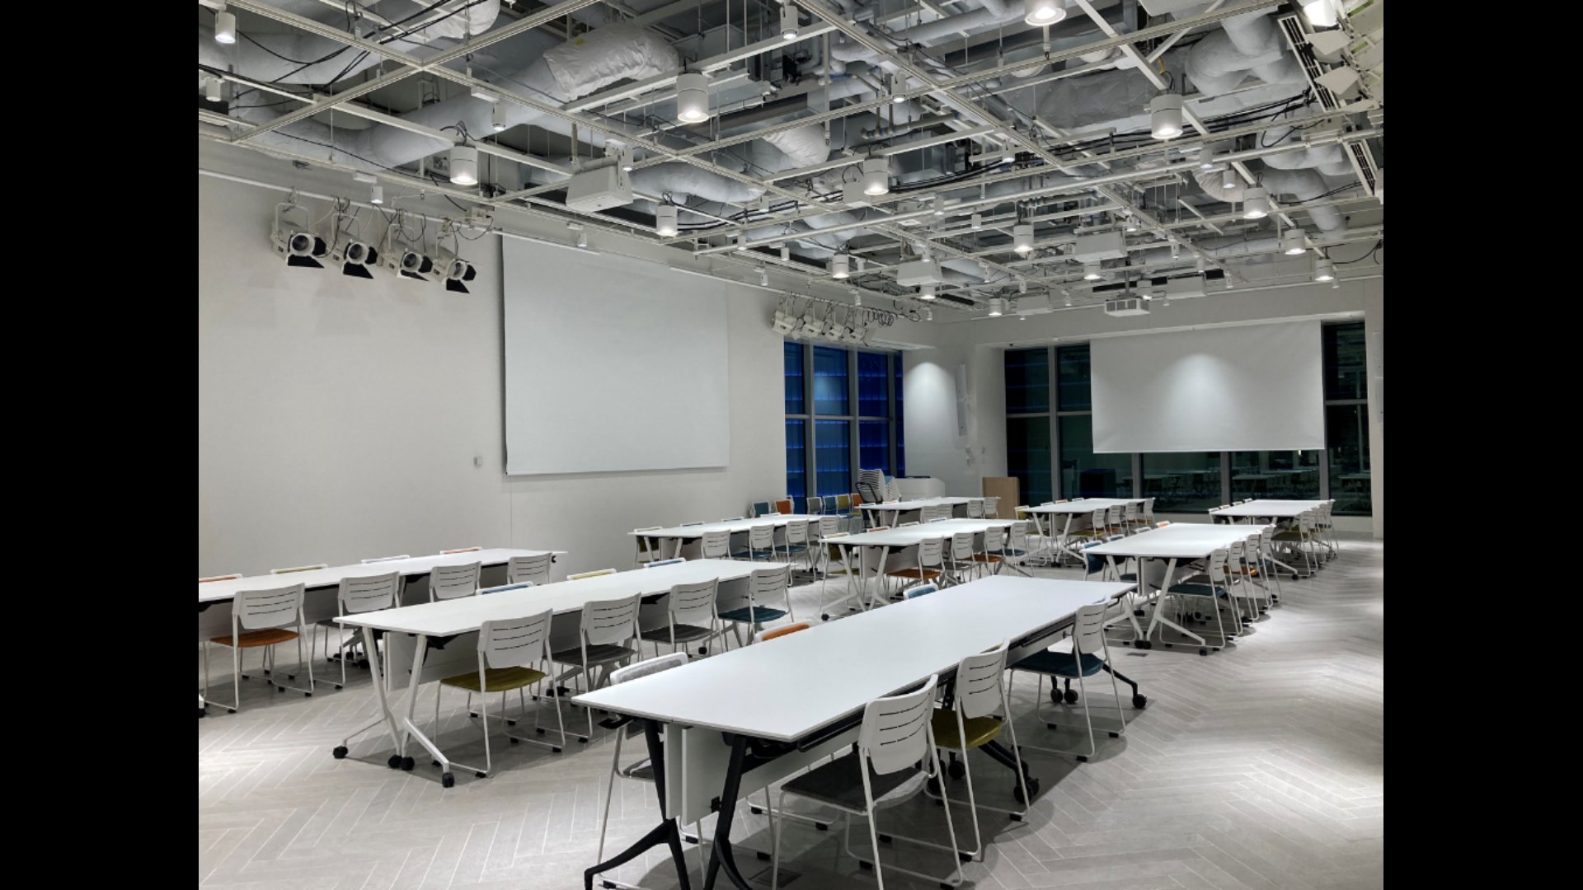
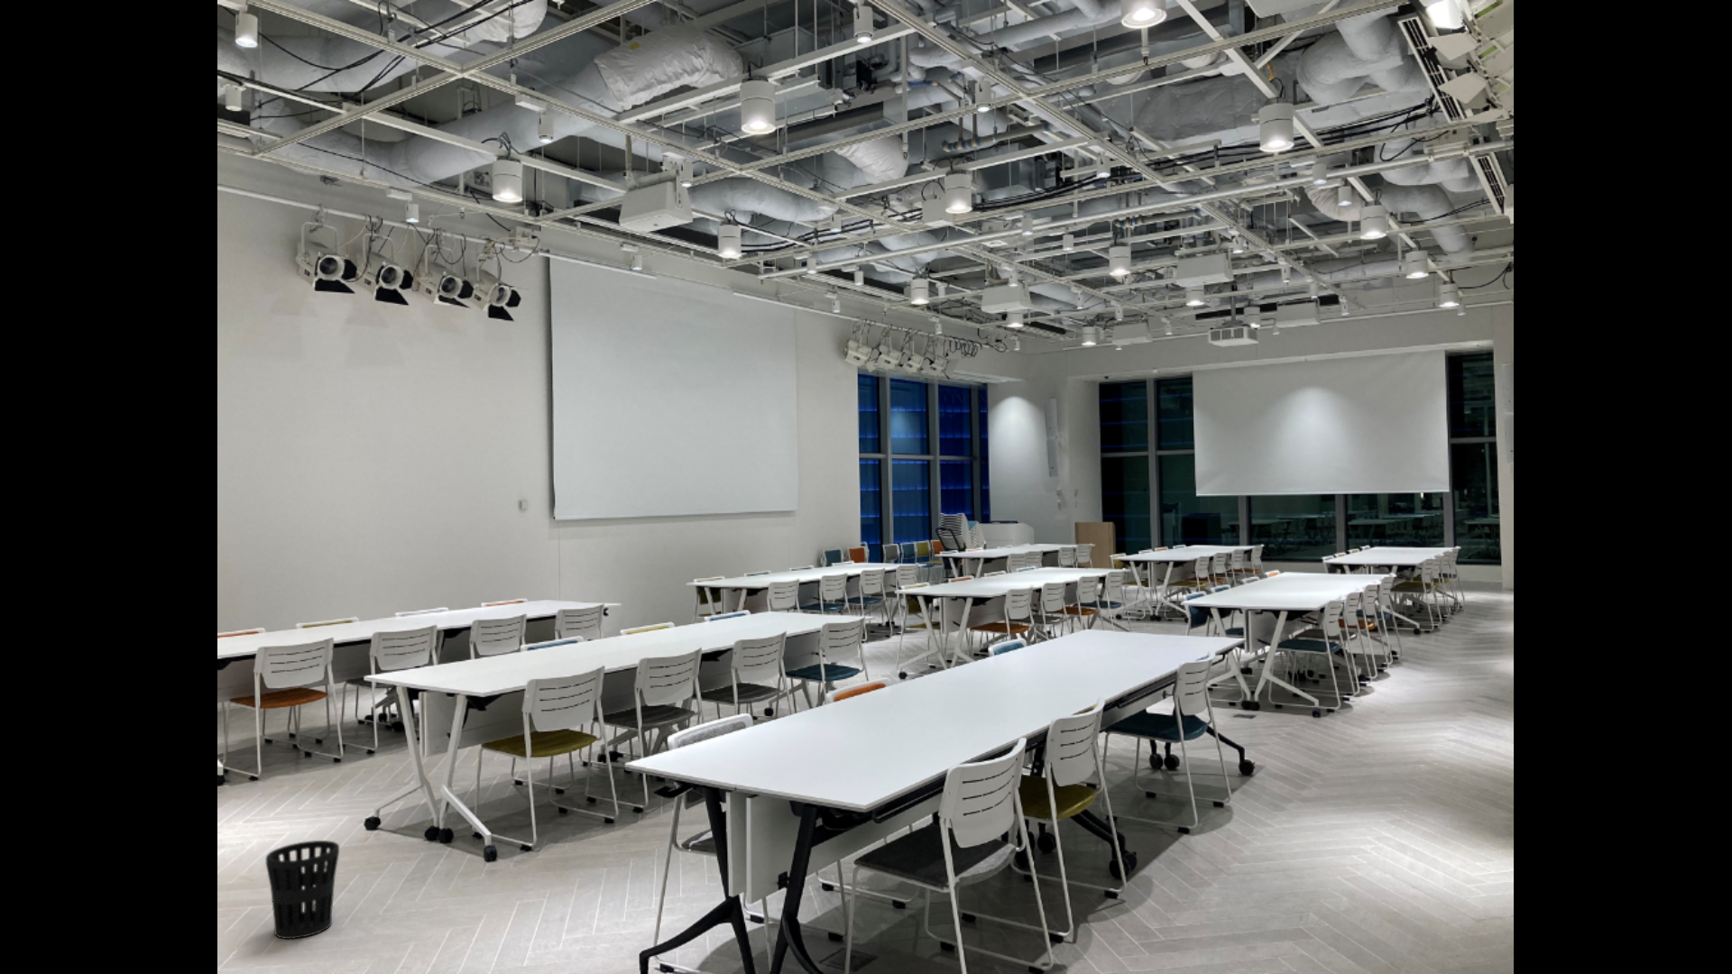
+ wastebasket [265,840,340,940]
